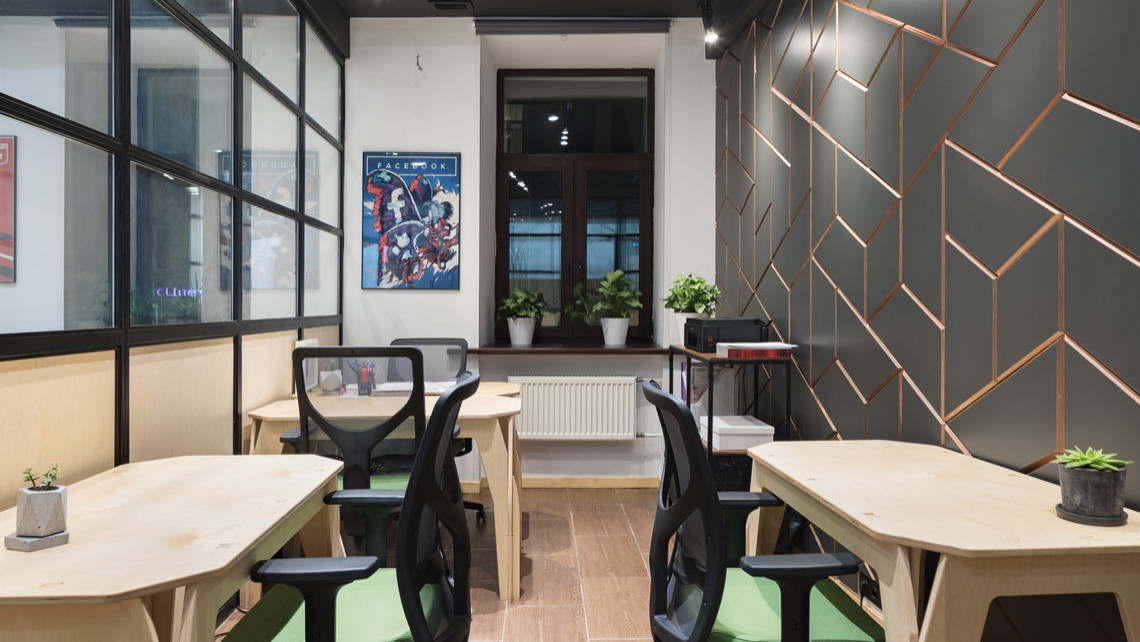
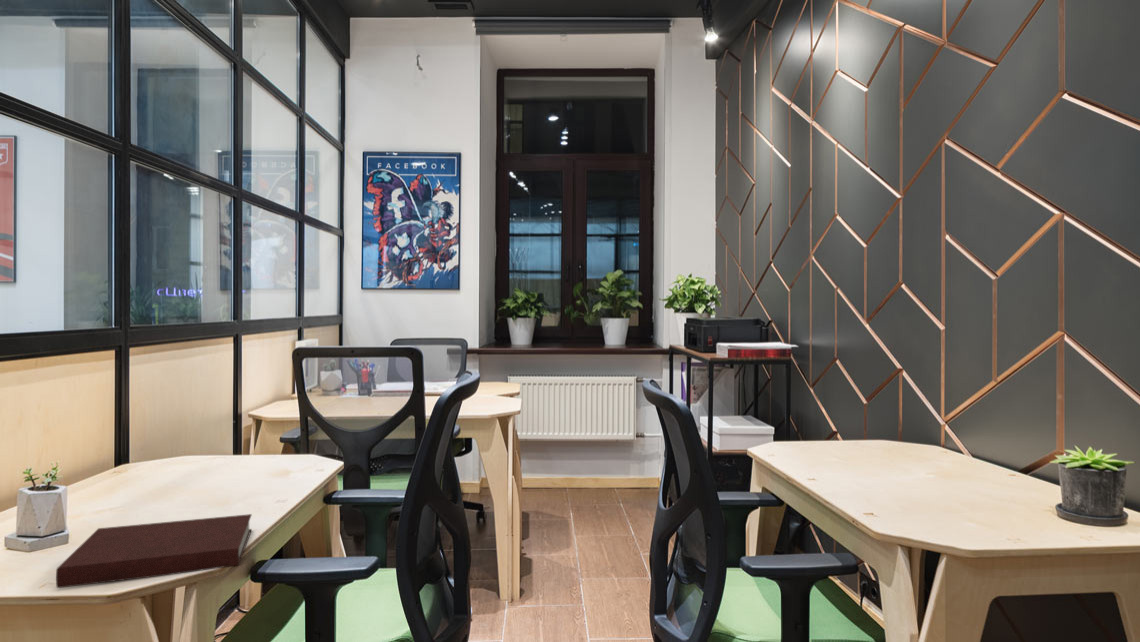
+ notebook [55,513,253,589]
